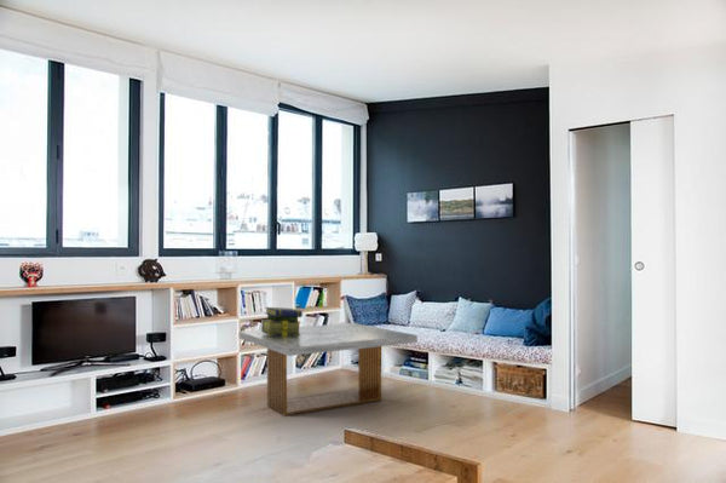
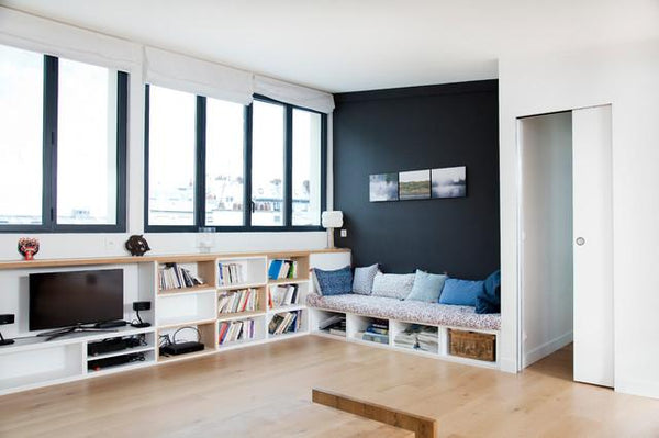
- stack of books [260,306,304,335]
- coffee table [238,322,419,418]
